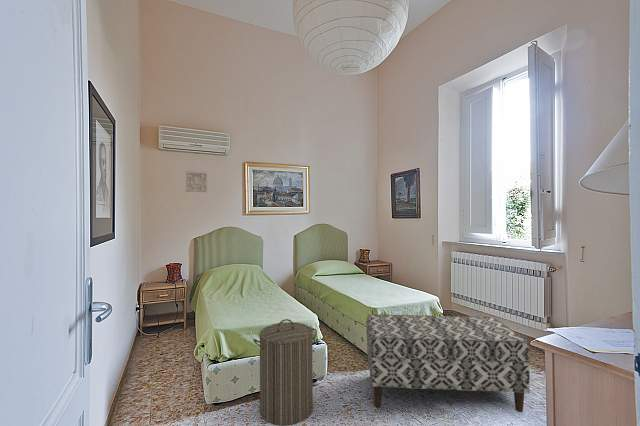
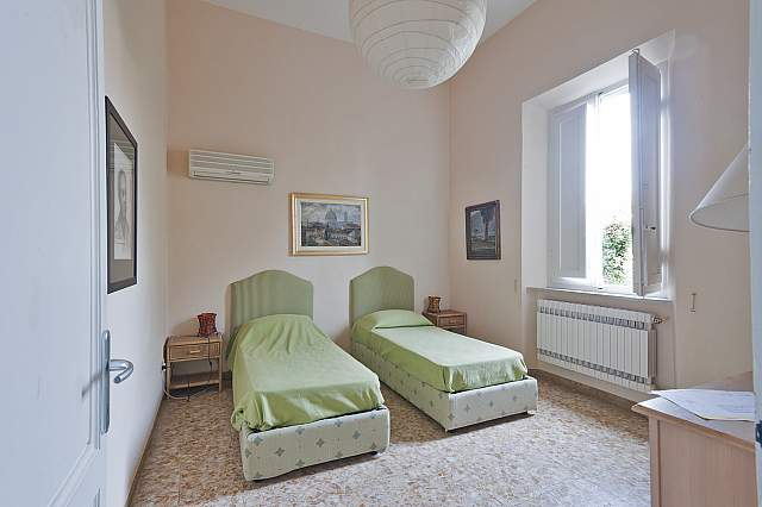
- wall ornament [185,170,208,193]
- laundry hamper [252,318,318,426]
- bench [365,313,531,413]
